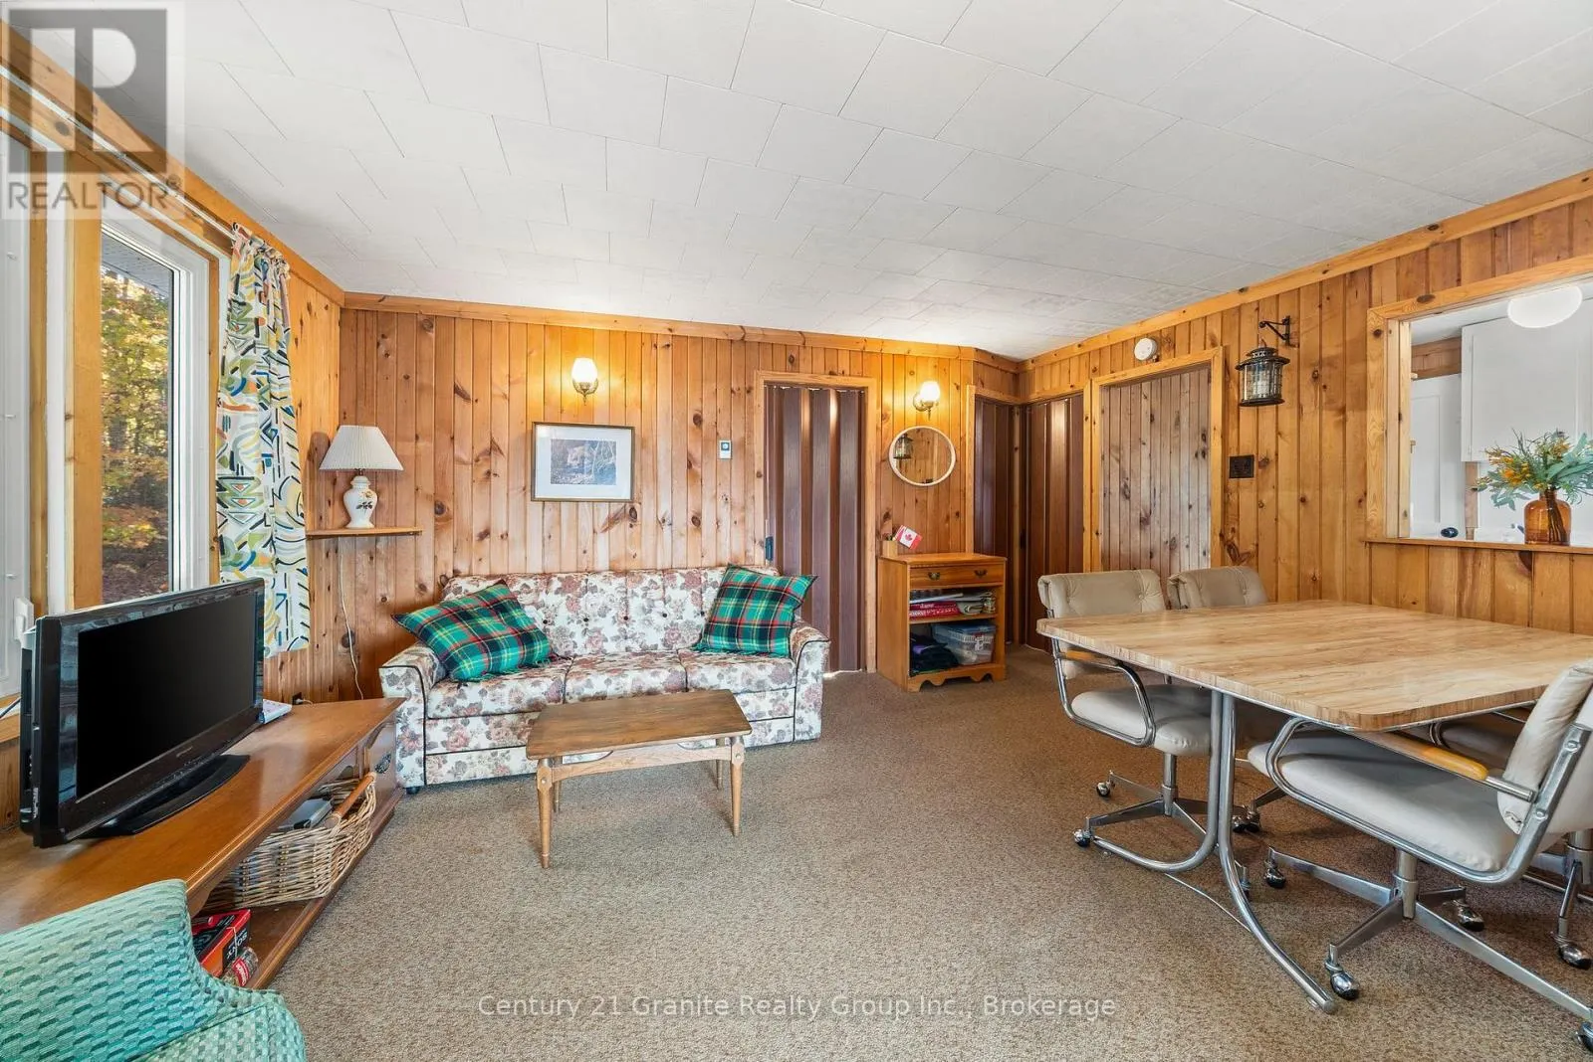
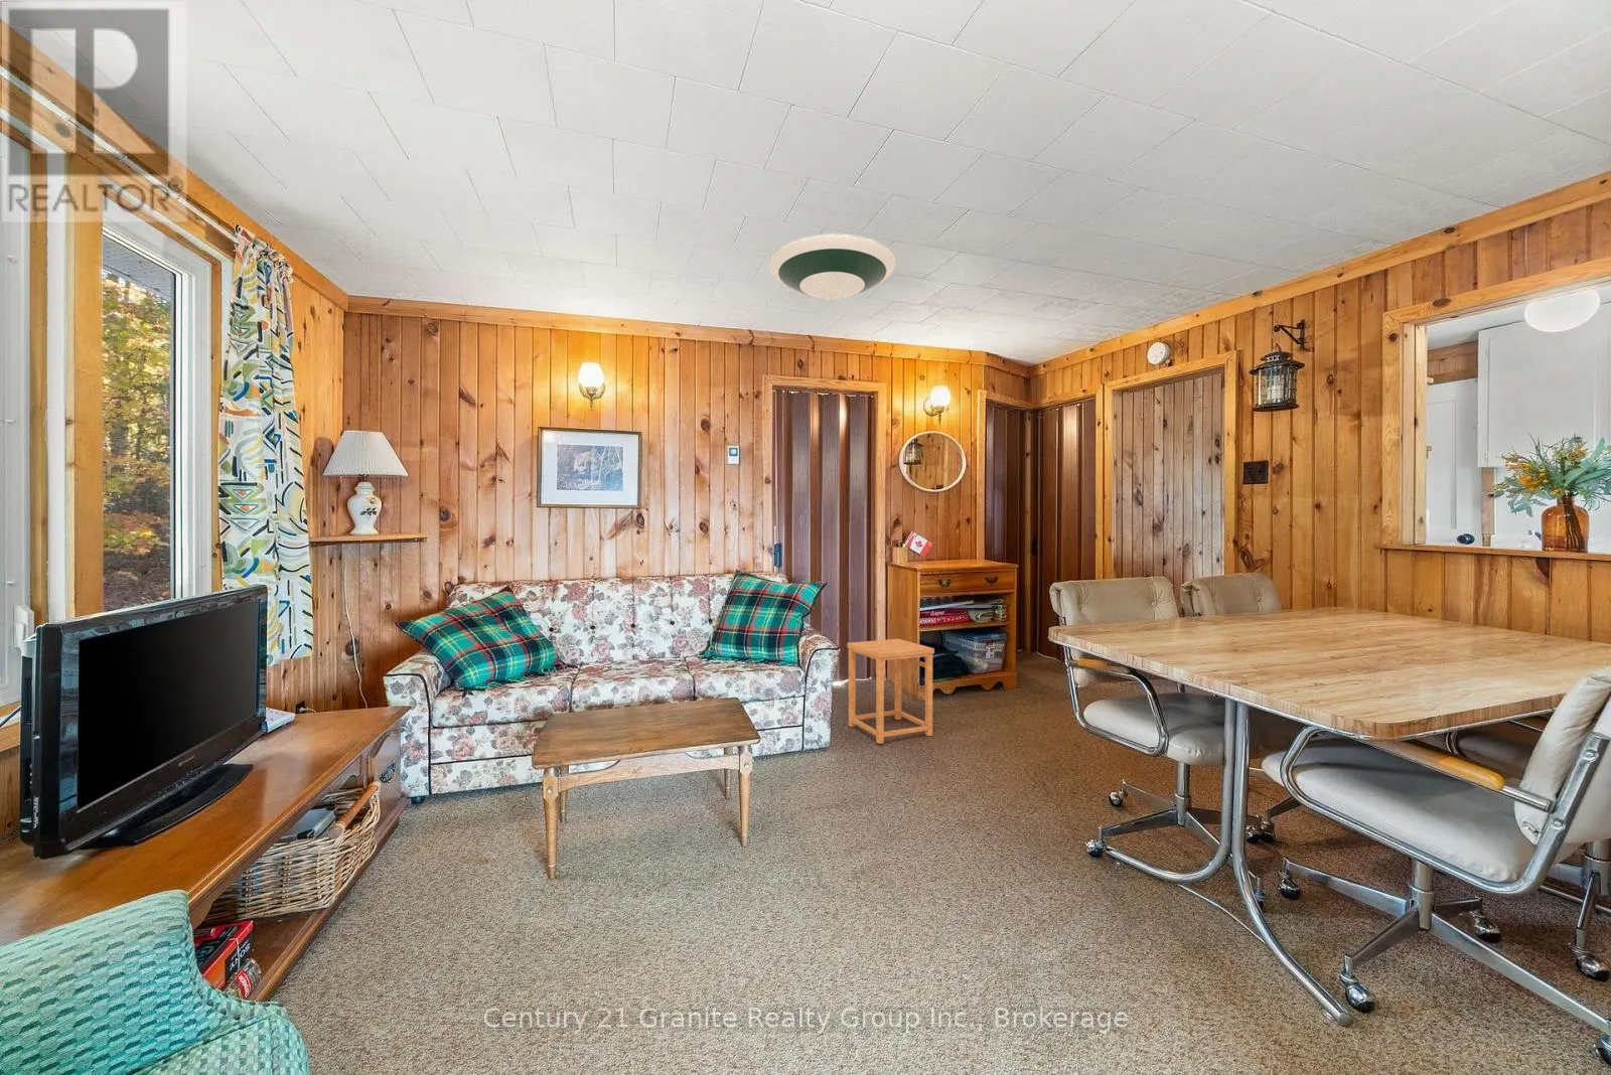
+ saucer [768,233,897,301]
+ side table [847,638,936,745]
